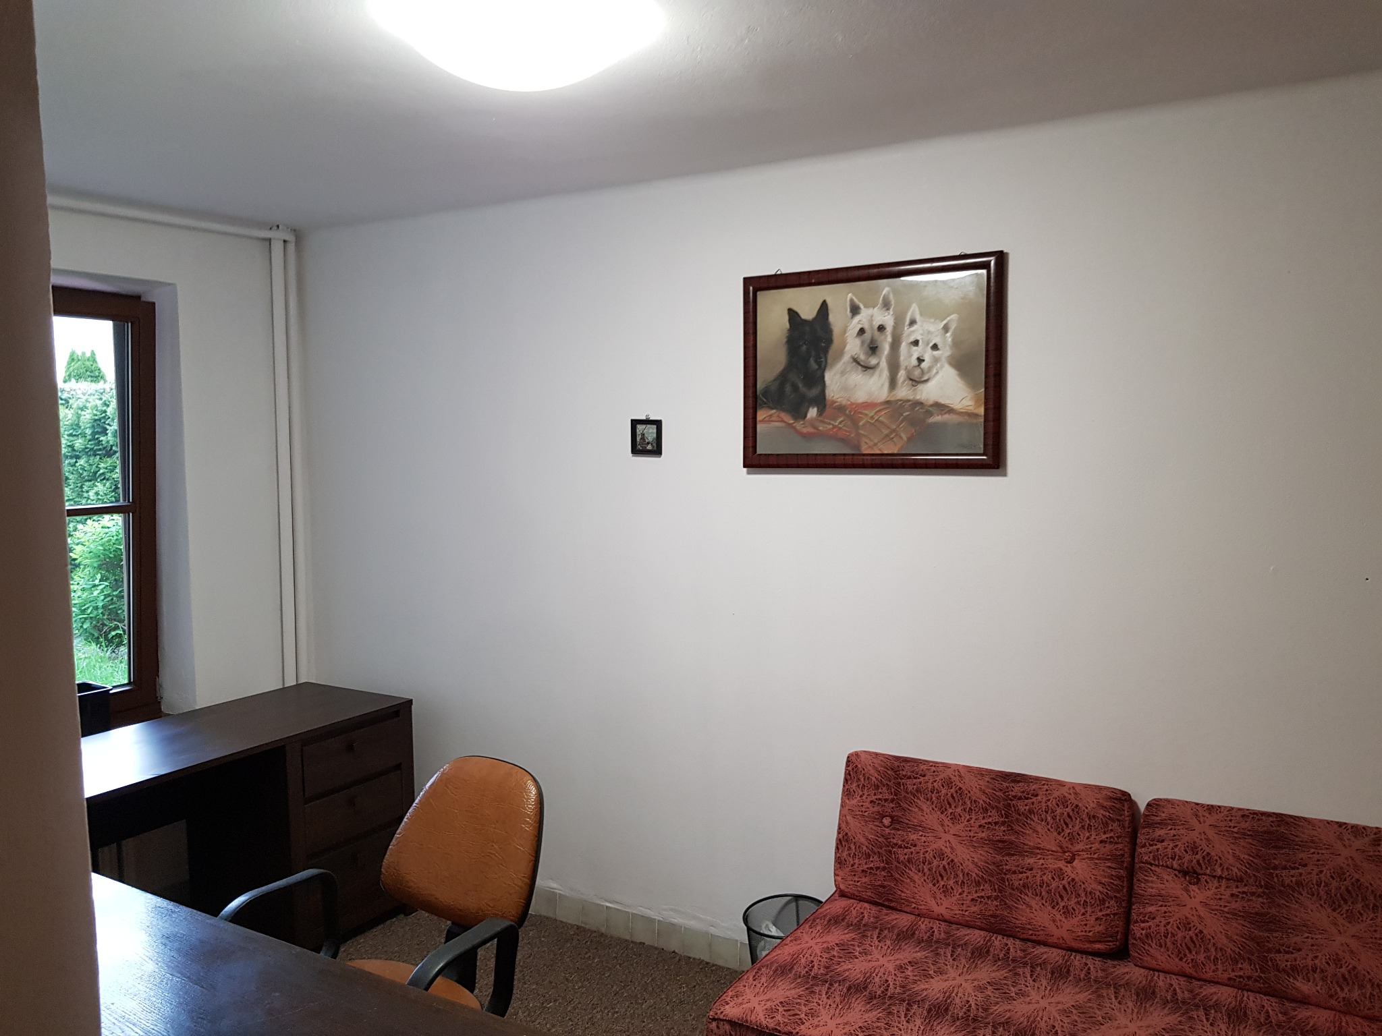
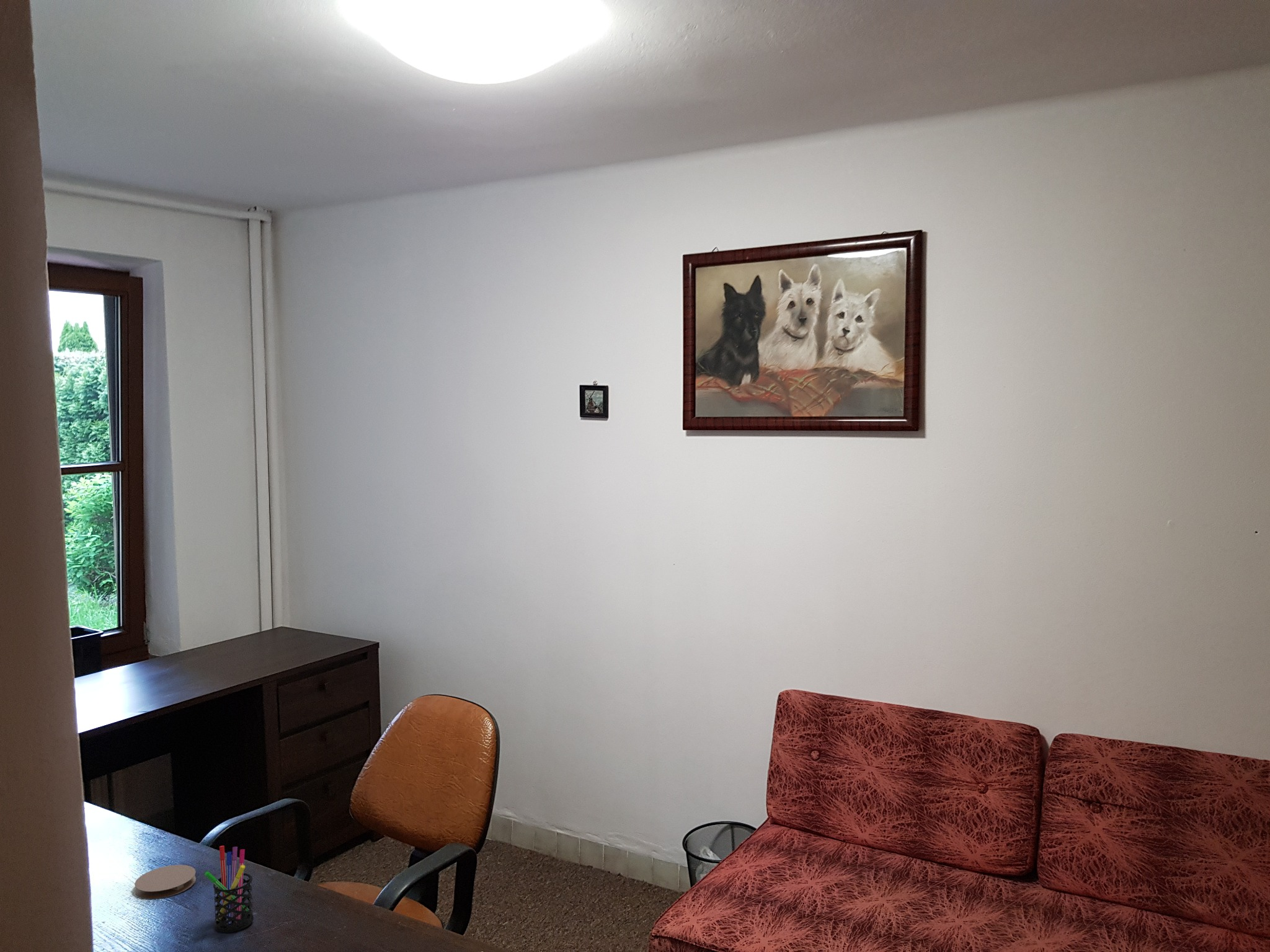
+ coaster [134,864,197,900]
+ pen holder [204,845,254,933]
